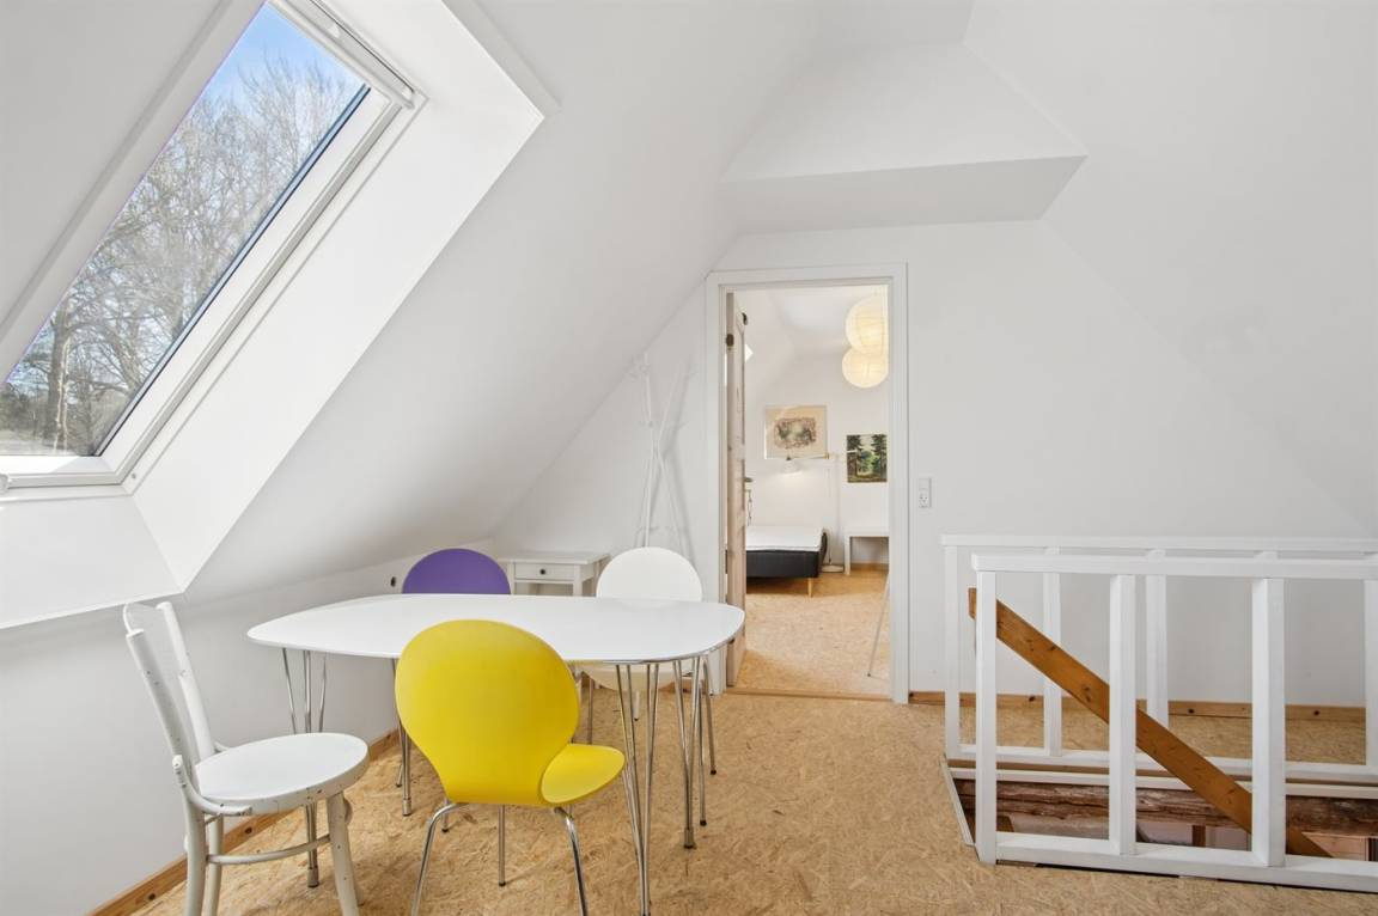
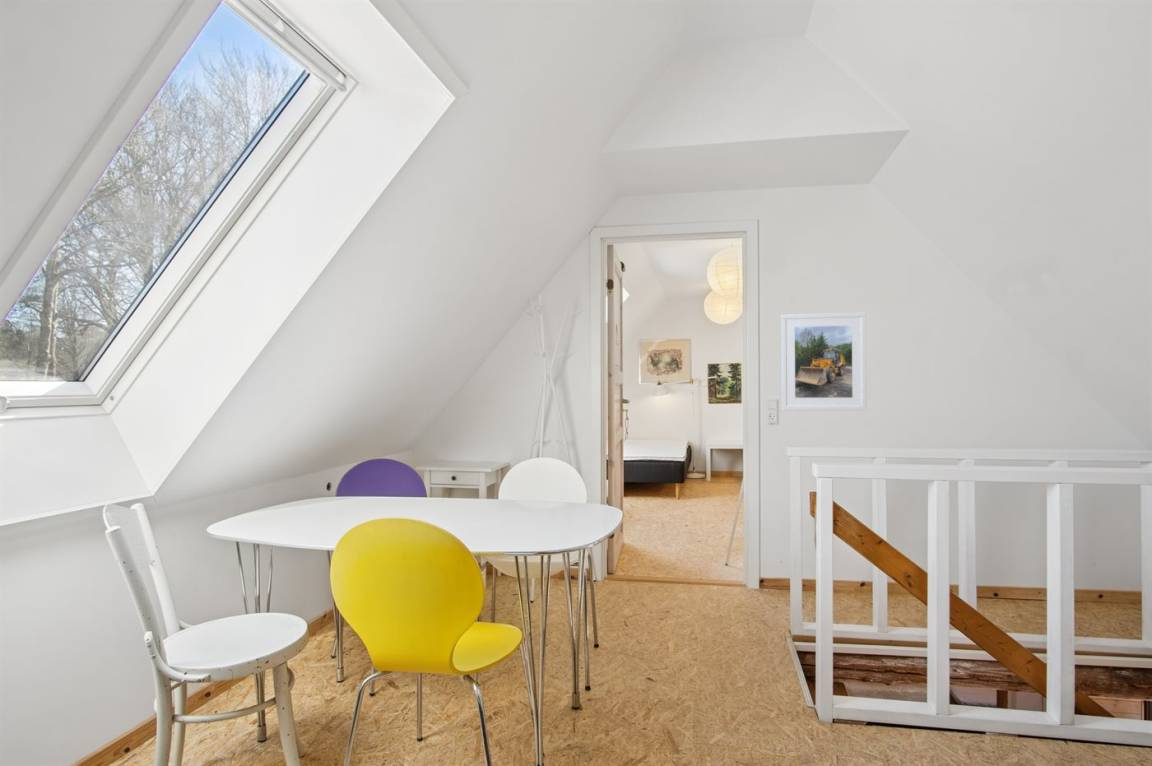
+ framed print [780,311,868,411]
